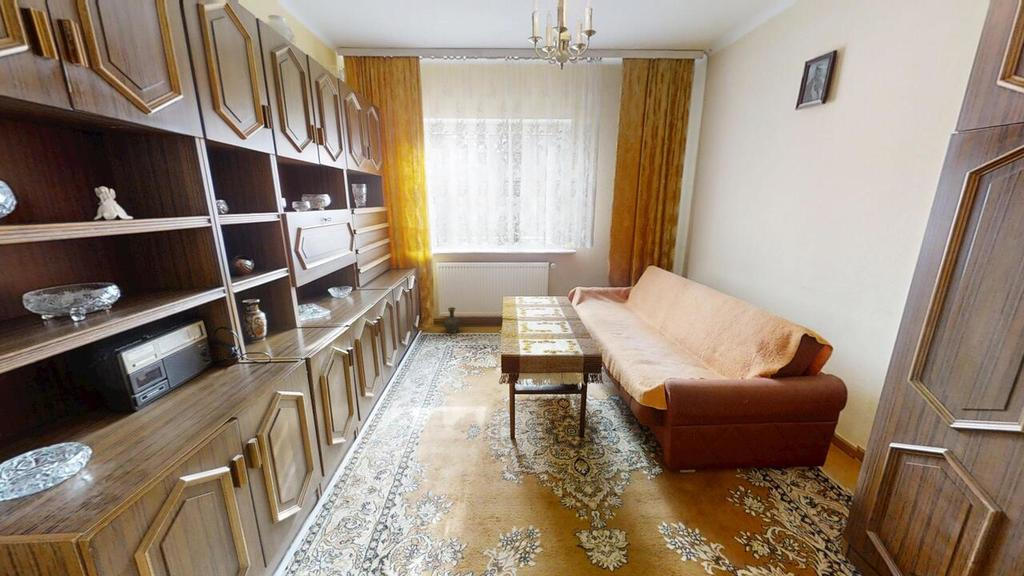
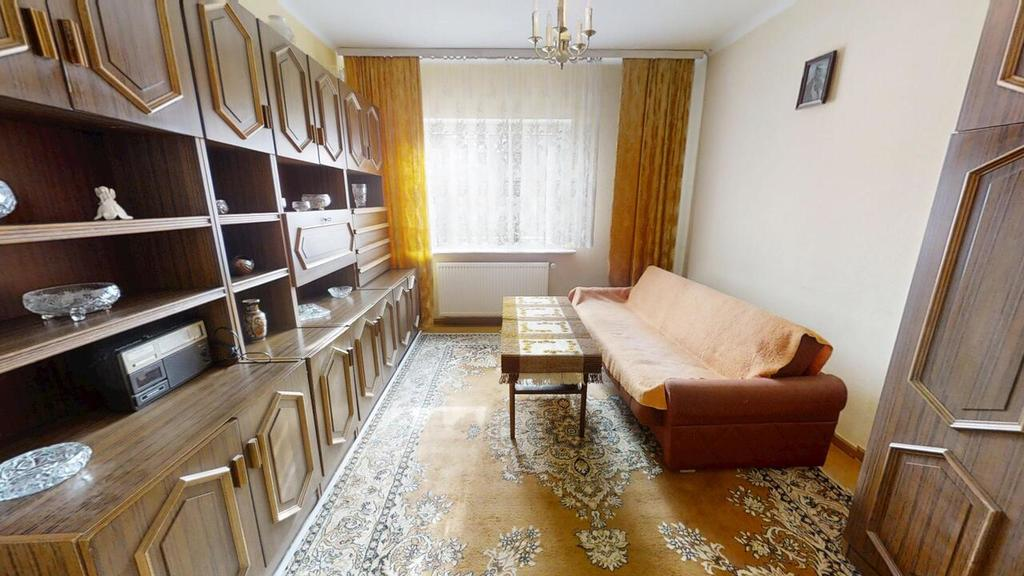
- ceramic jug [442,306,462,334]
